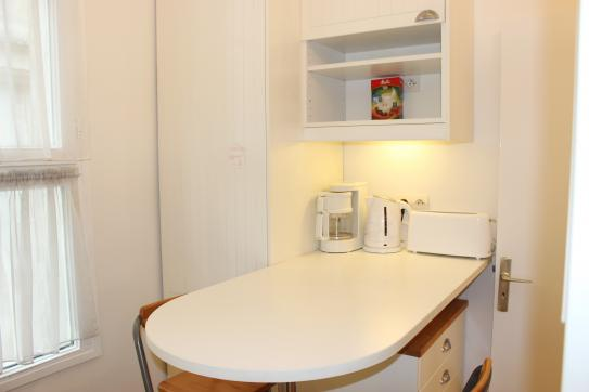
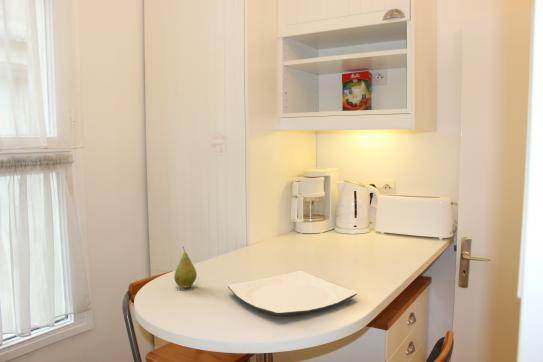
+ plate [227,270,358,317]
+ fruit [173,246,198,289]
